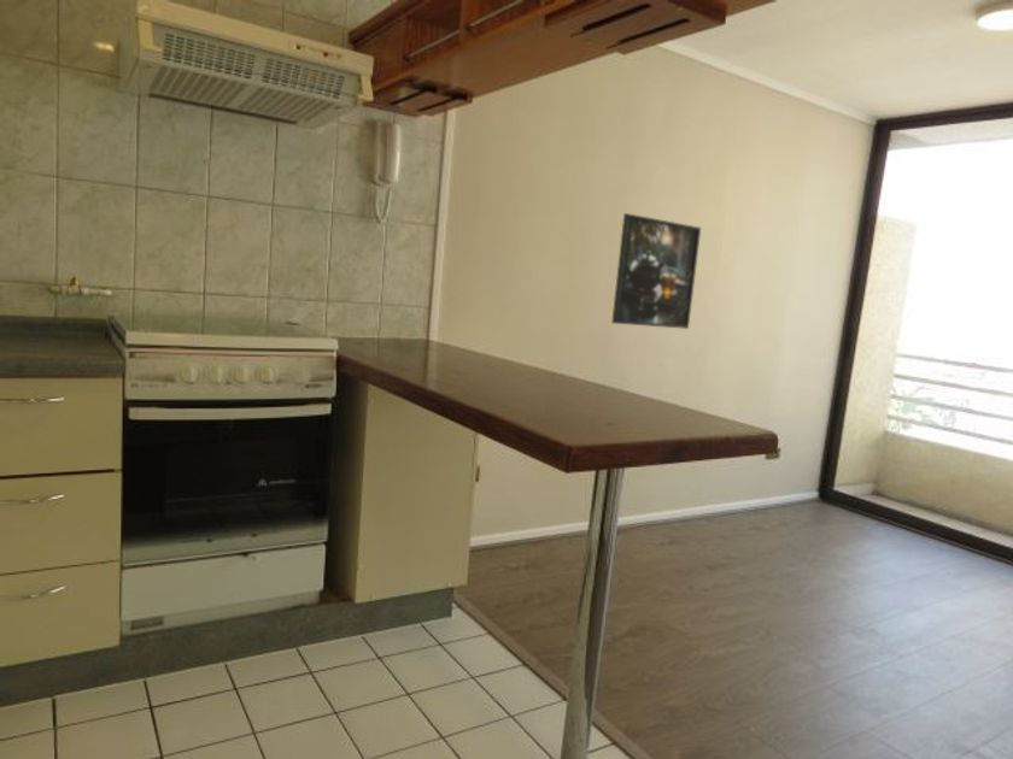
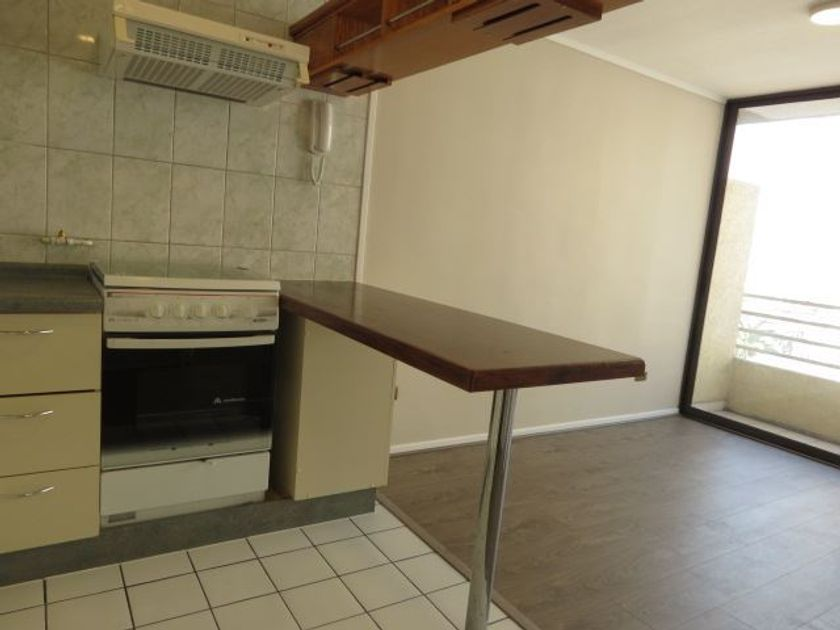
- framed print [610,212,702,330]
